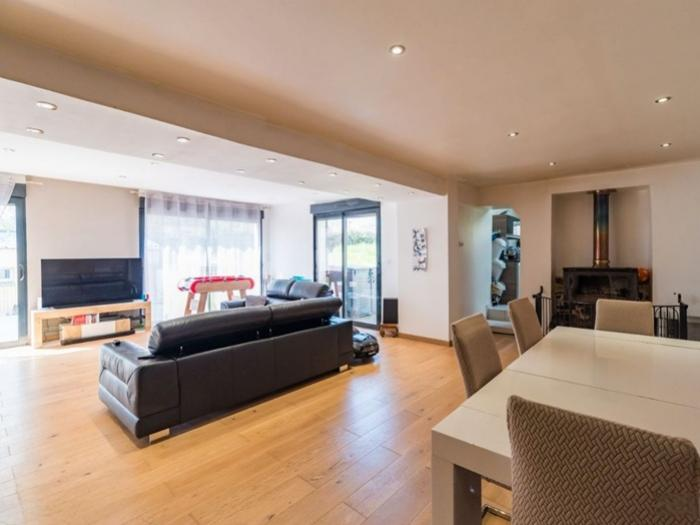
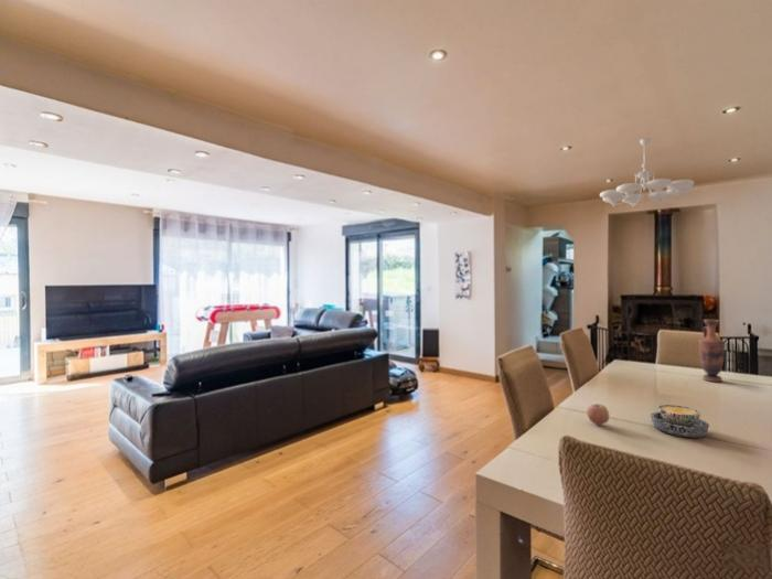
+ chandelier [599,137,695,208]
+ fruit [586,403,610,426]
+ bowl [650,404,710,439]
+ vase [698,319,727,383]
